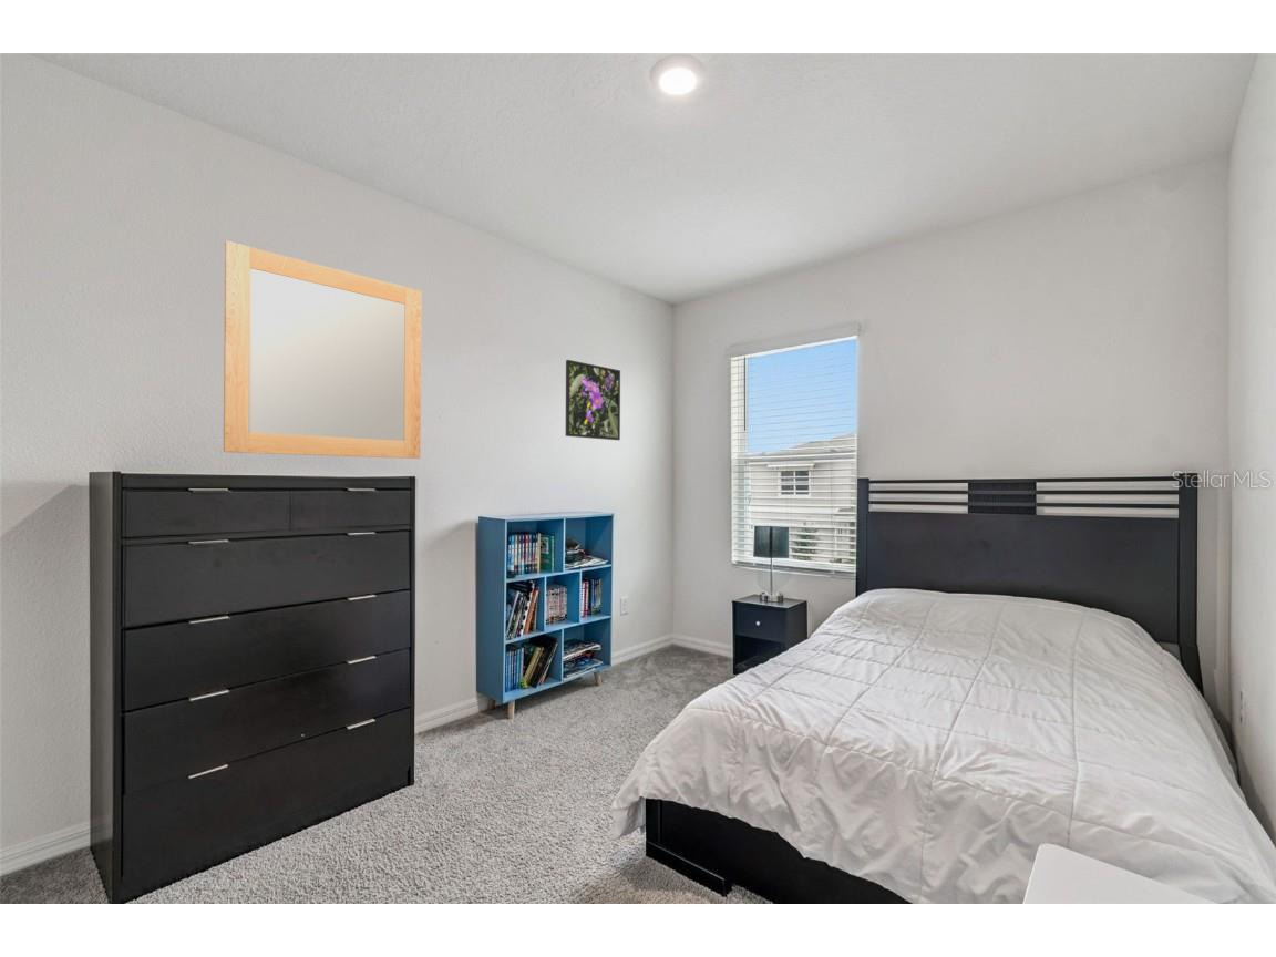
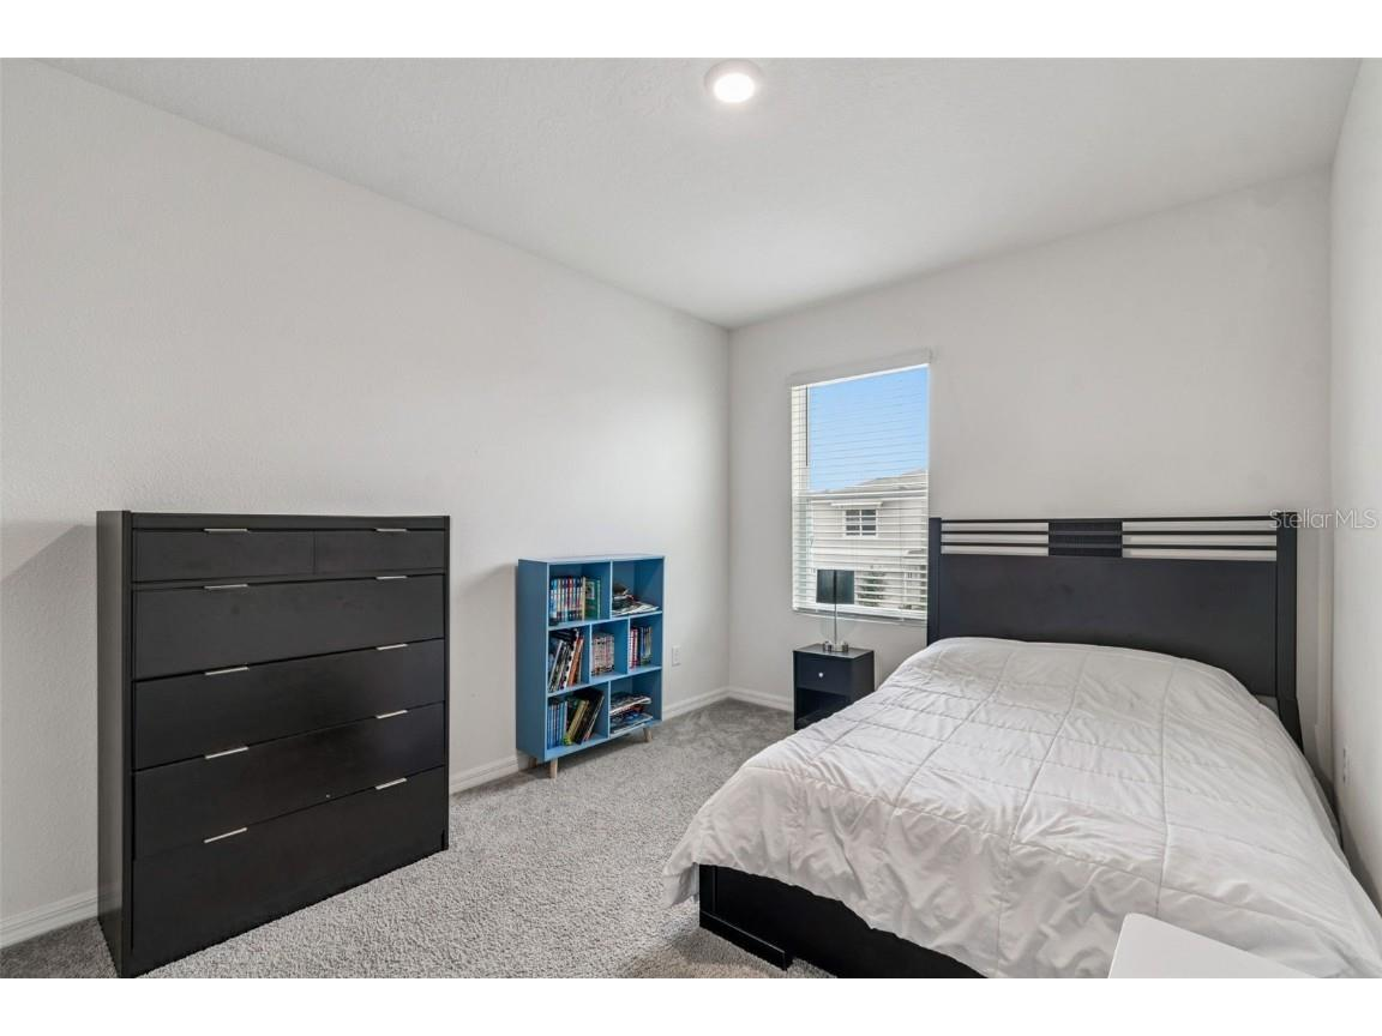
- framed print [565,359,621,441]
- home mirror [223,240,422,460]
